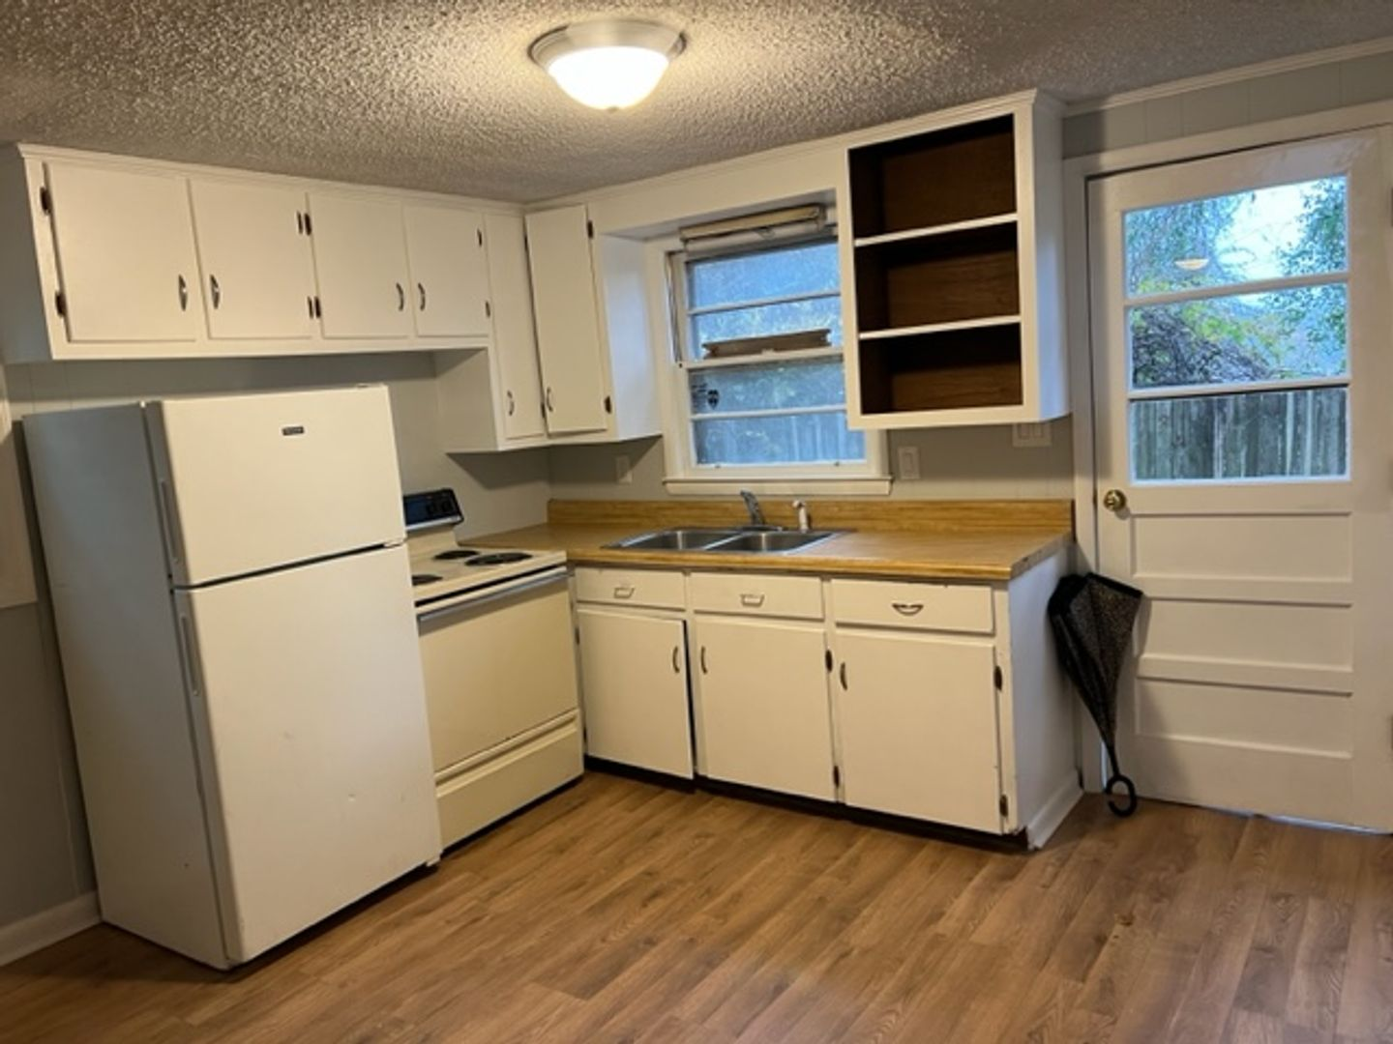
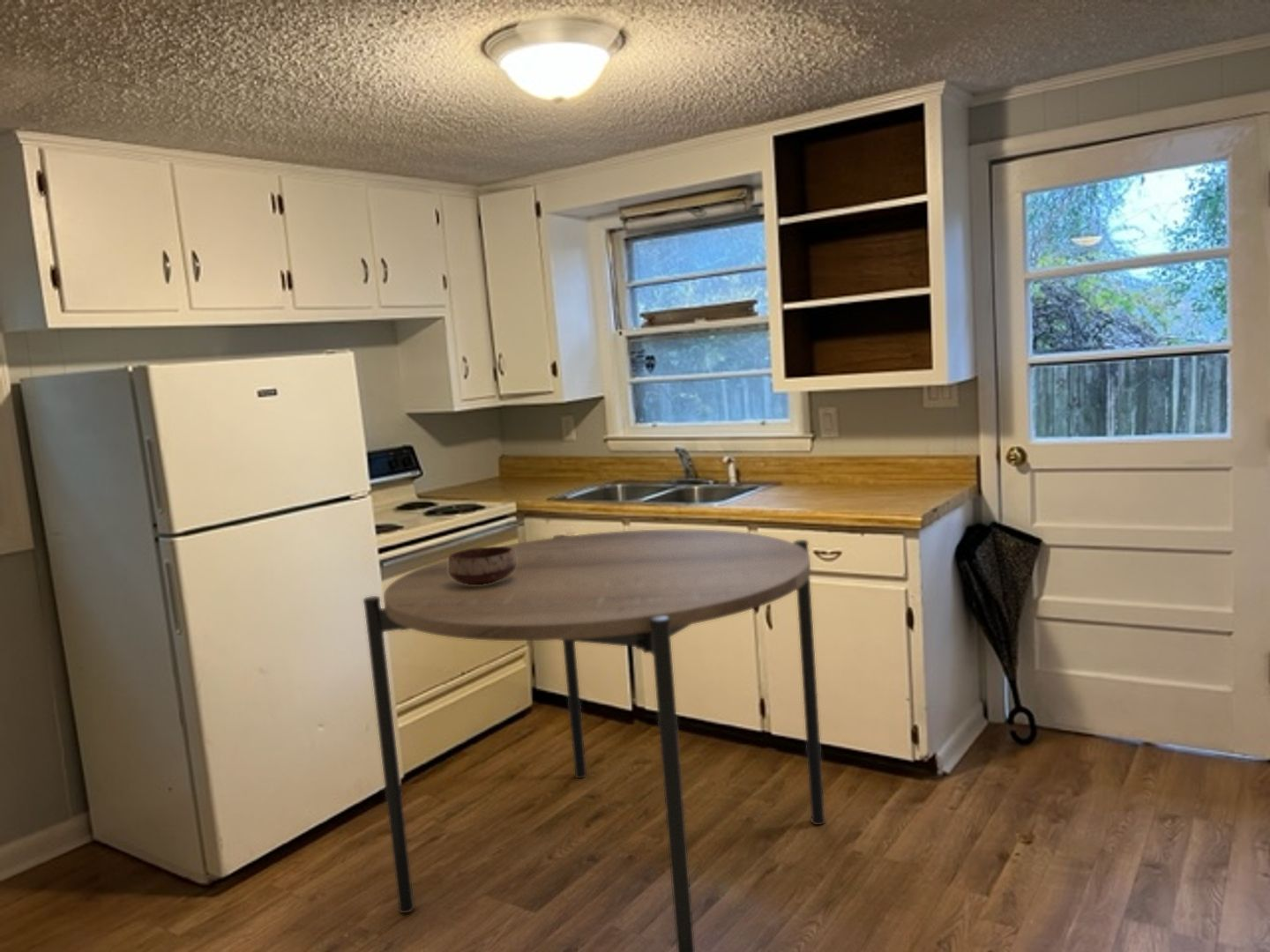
+ bowl [448,546,516,584]
+ dining table [362,529,826,952]
